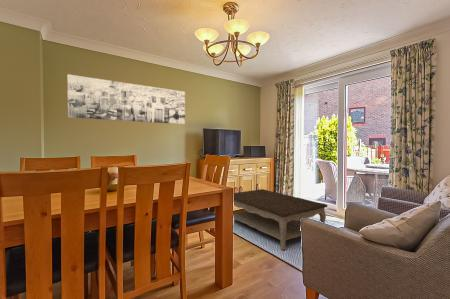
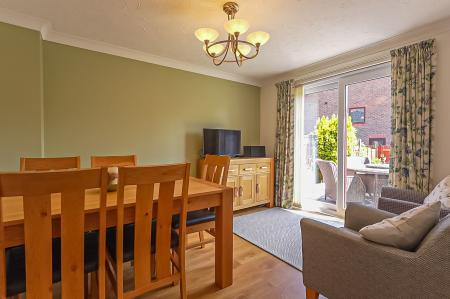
- wall art [66,73,186,125]
- coffee table [233,188,328,251]
